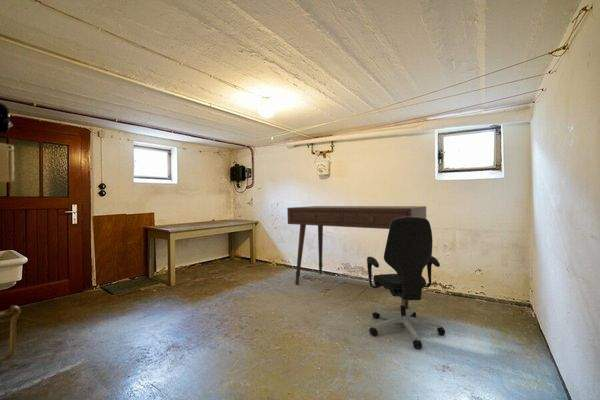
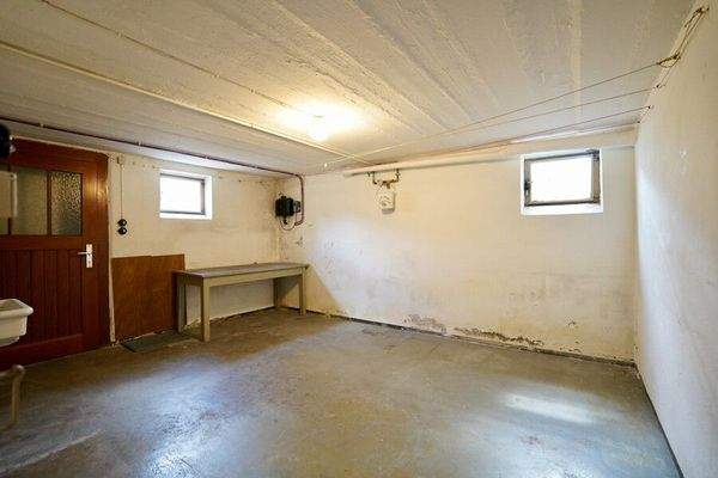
- office chair [366,217,446,349]
- desk [286,205,427,309]
